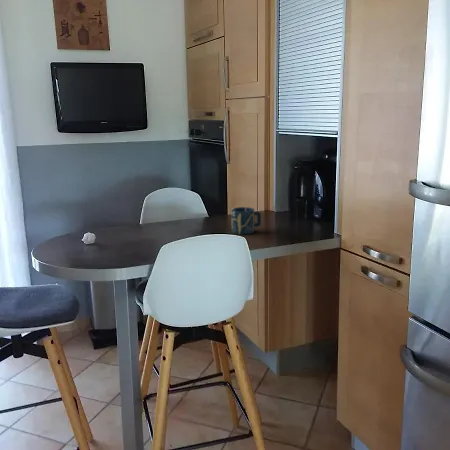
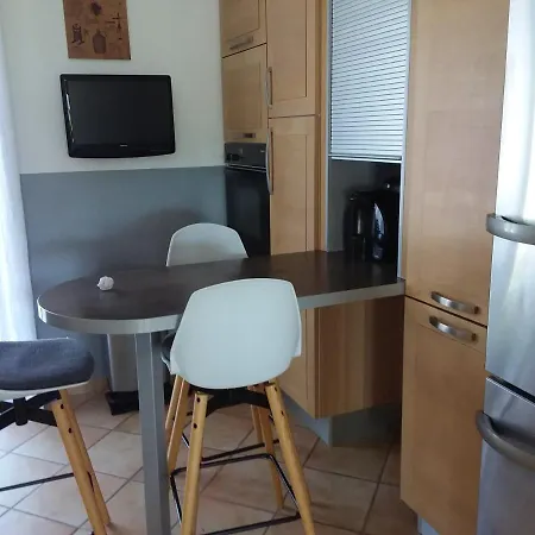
- cup [230,206,262,236]
